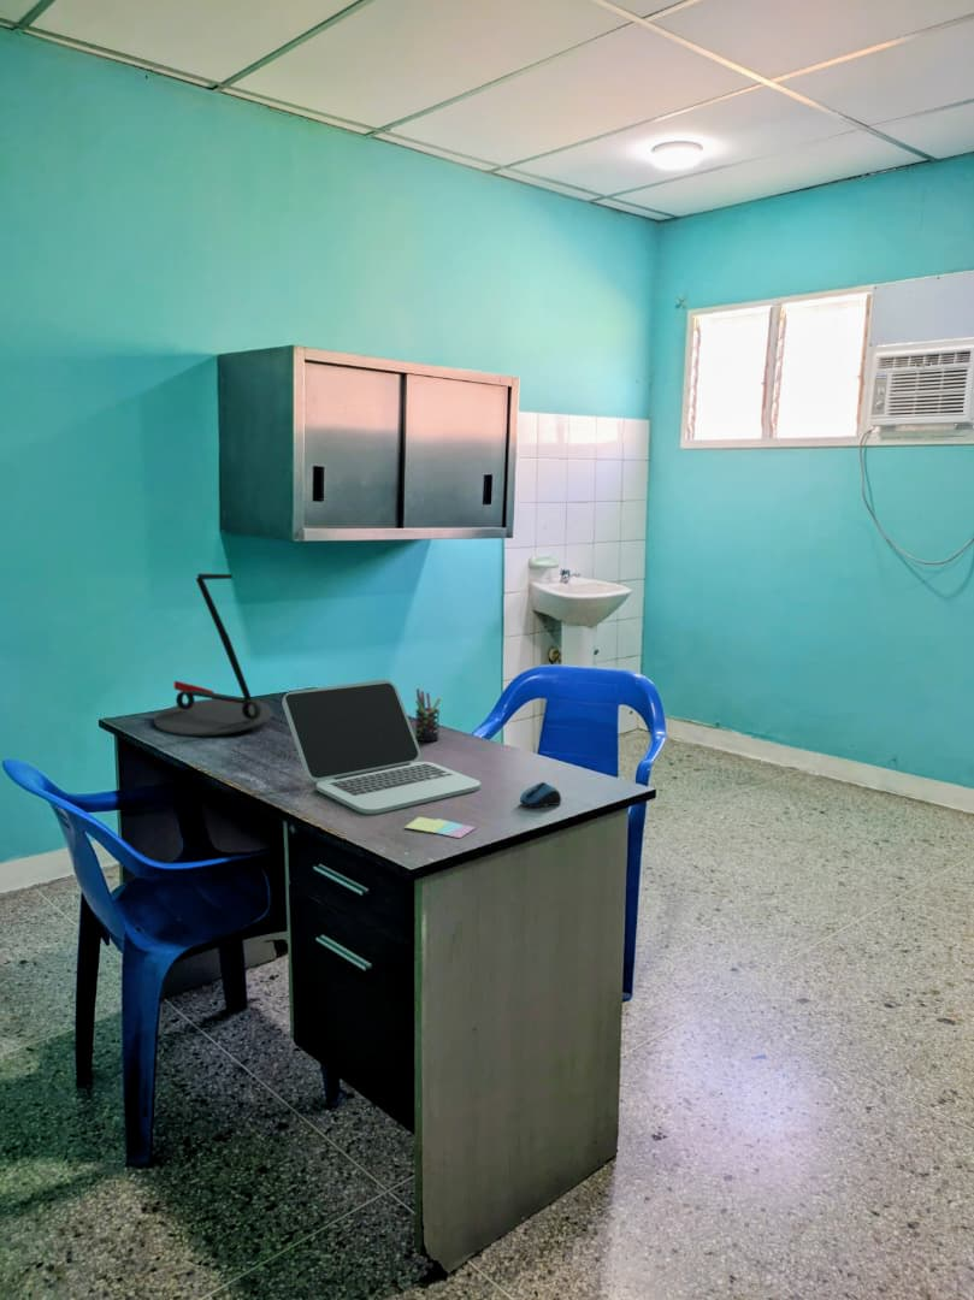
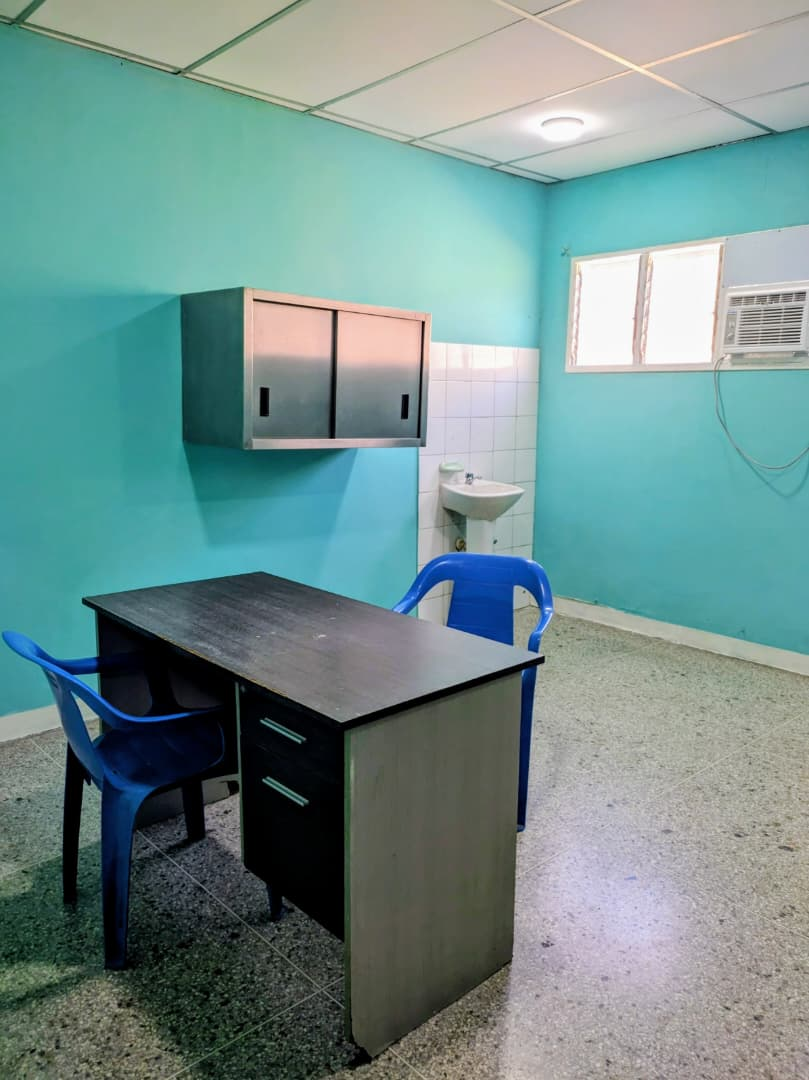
- pen holder [414,687,443,743]
- computer mouse [519,781,562,809]
- laptop [281,679,482,815]
- sticky notes [405,816,477,839]
- desk lamp [153,573,273,737]
